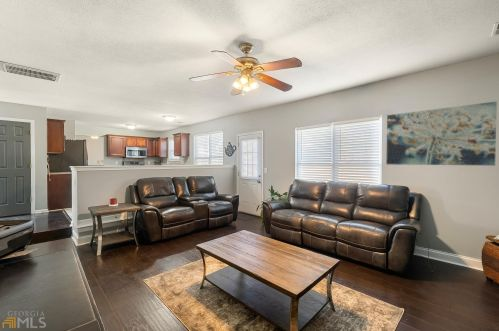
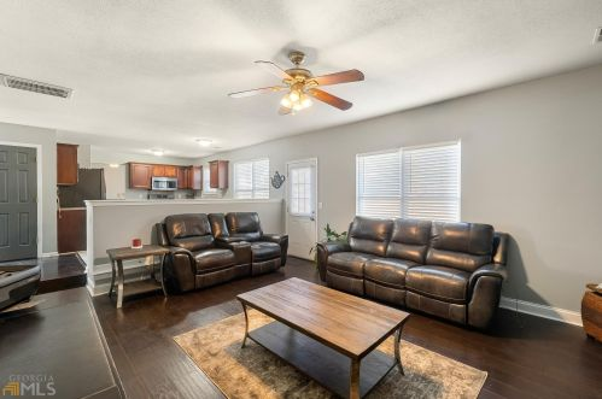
- wall art [385,100,498,167]
